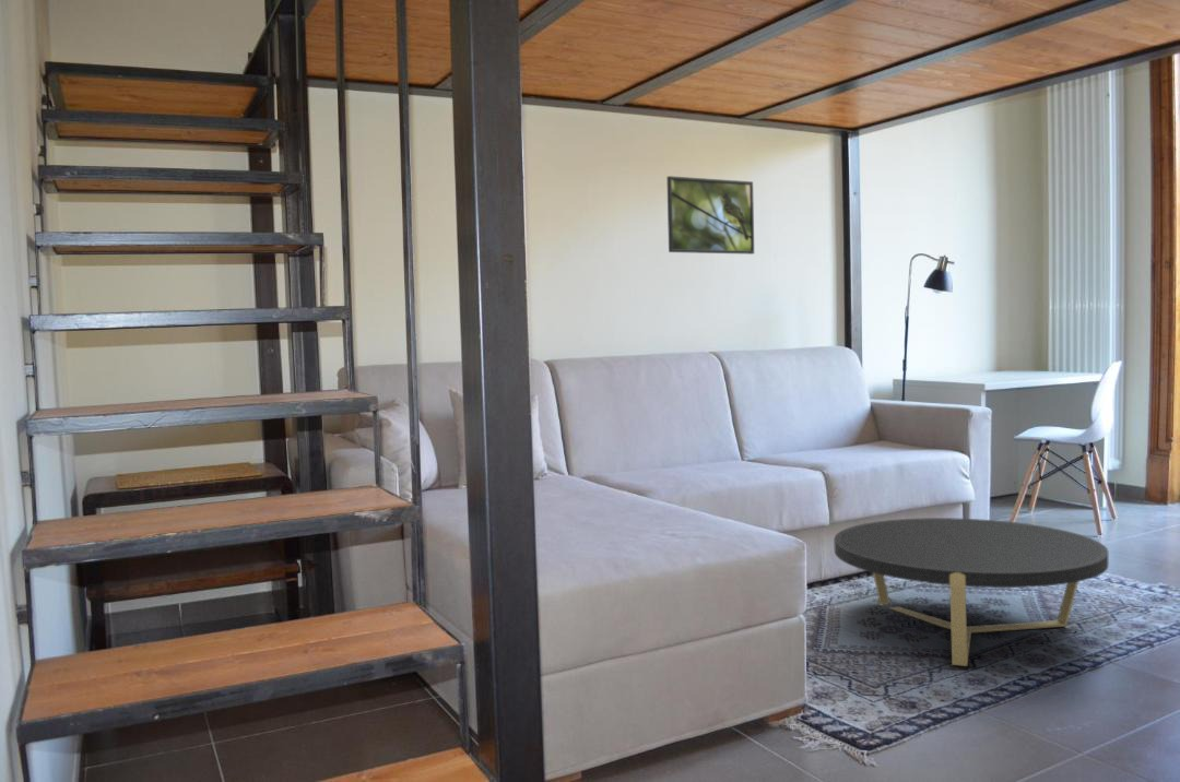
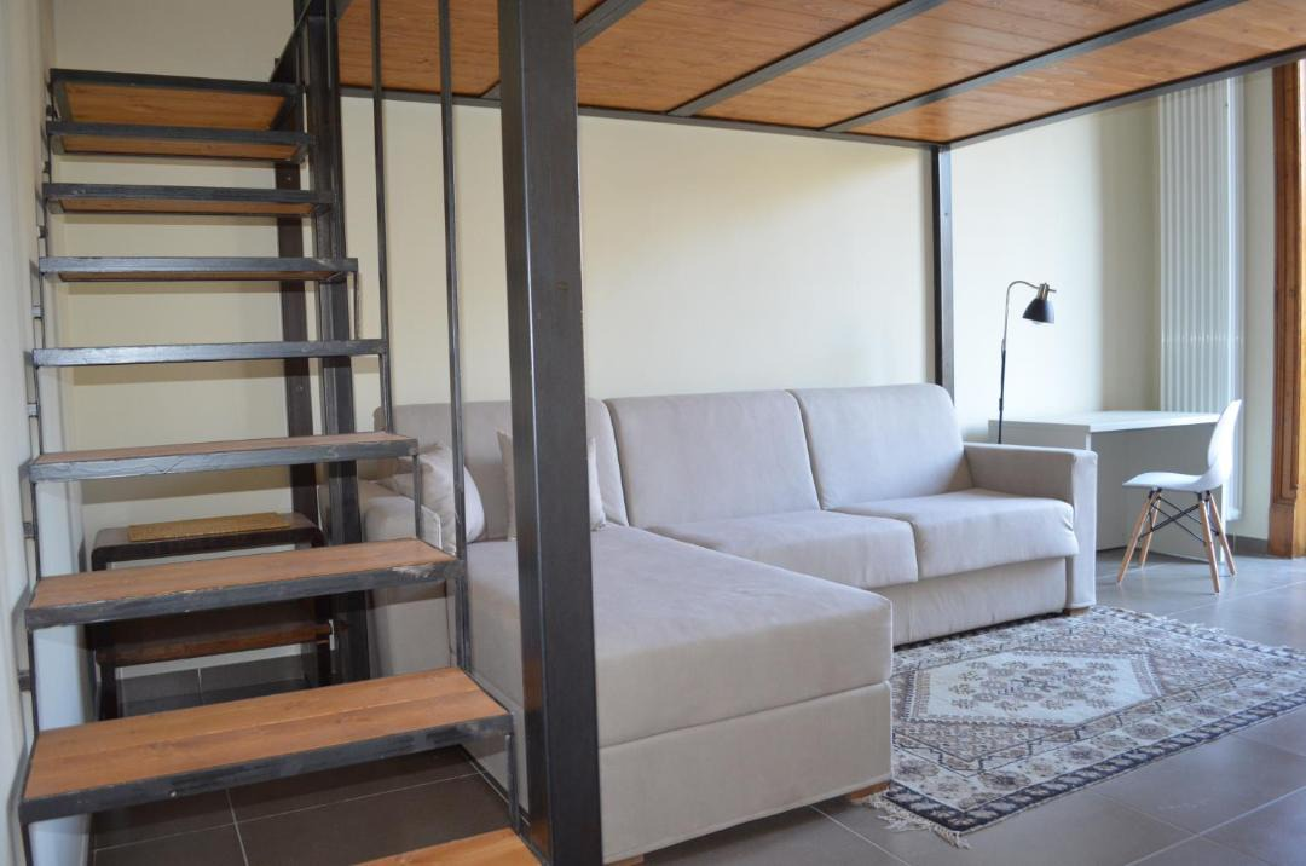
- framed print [665,175,755,256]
- coffee table [833,517,1109,667]
